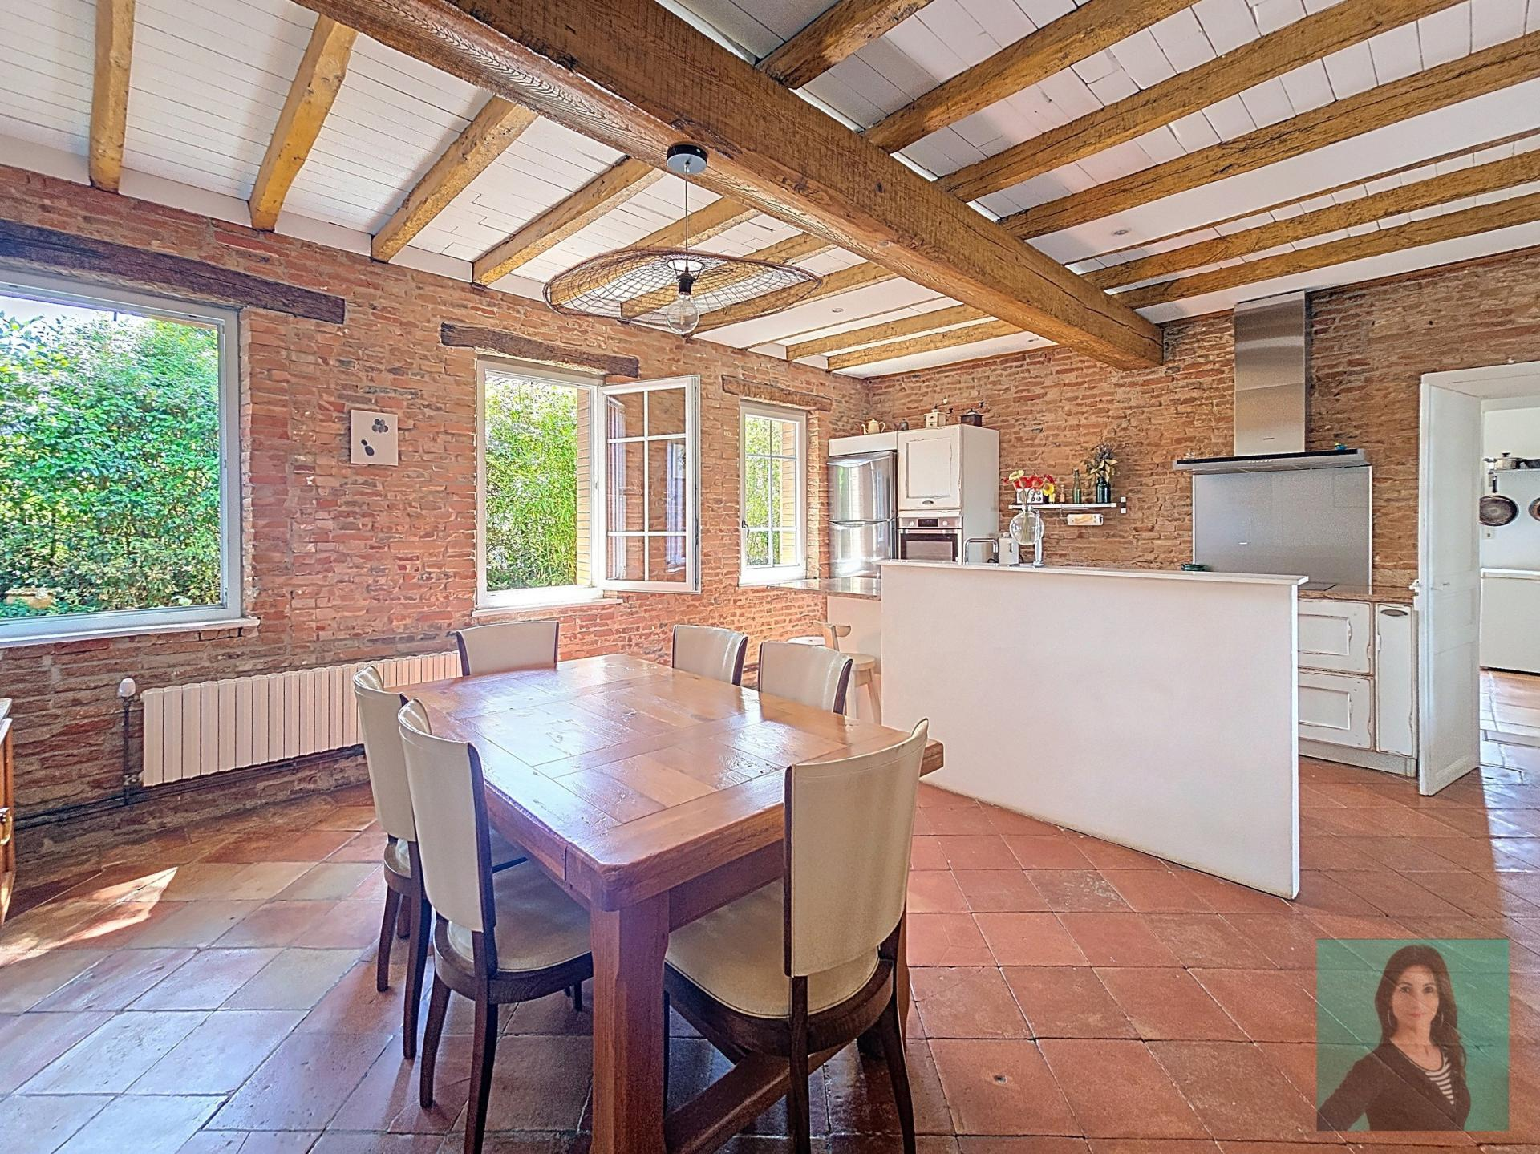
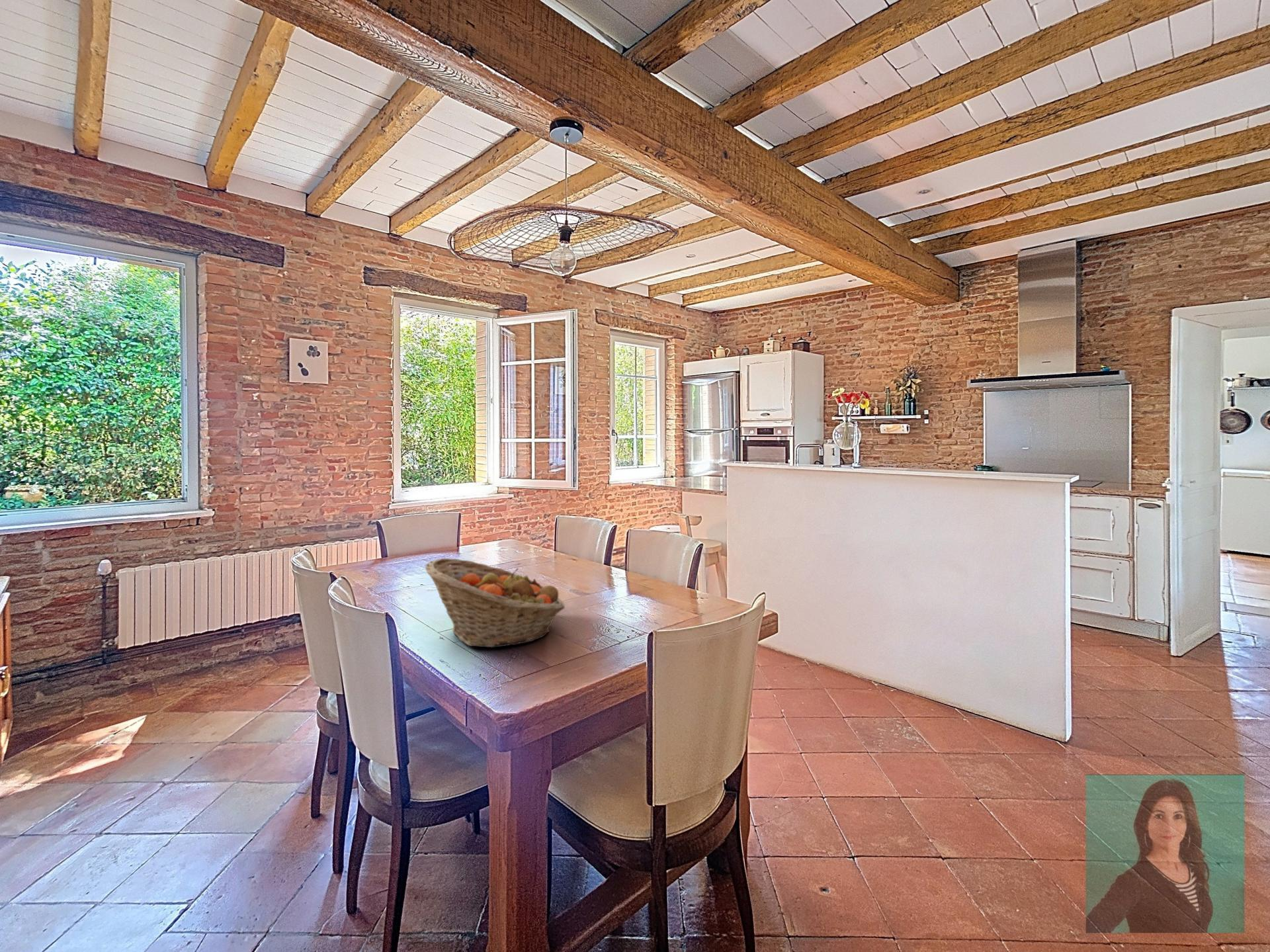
+ fruit basket [424,558,566,648]
